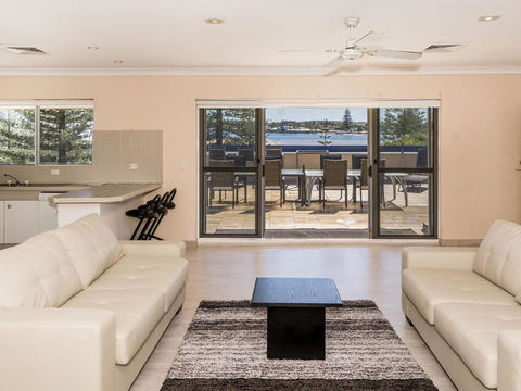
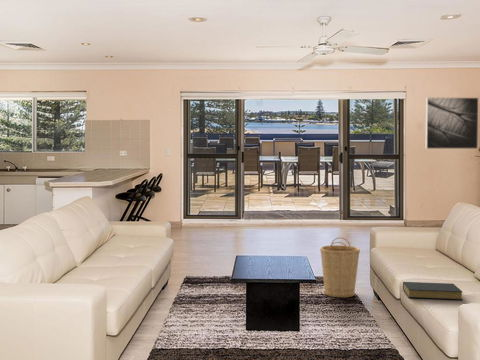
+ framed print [425,97,479,150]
+ hardback book [402,281,464,301]
+ basket [319,236,361,298]
